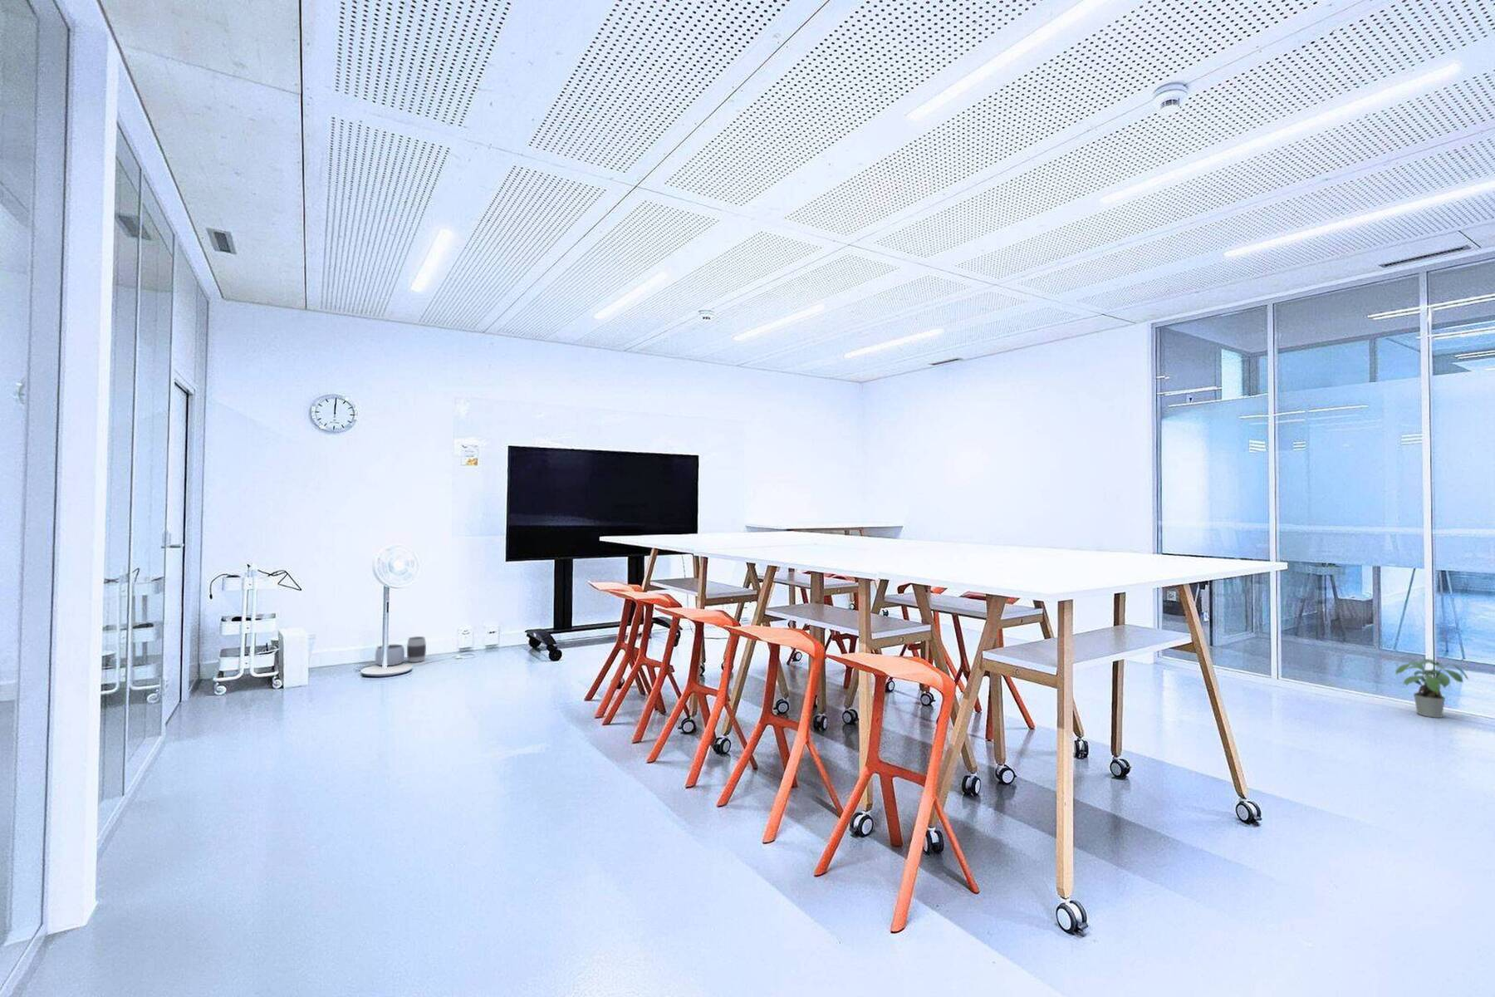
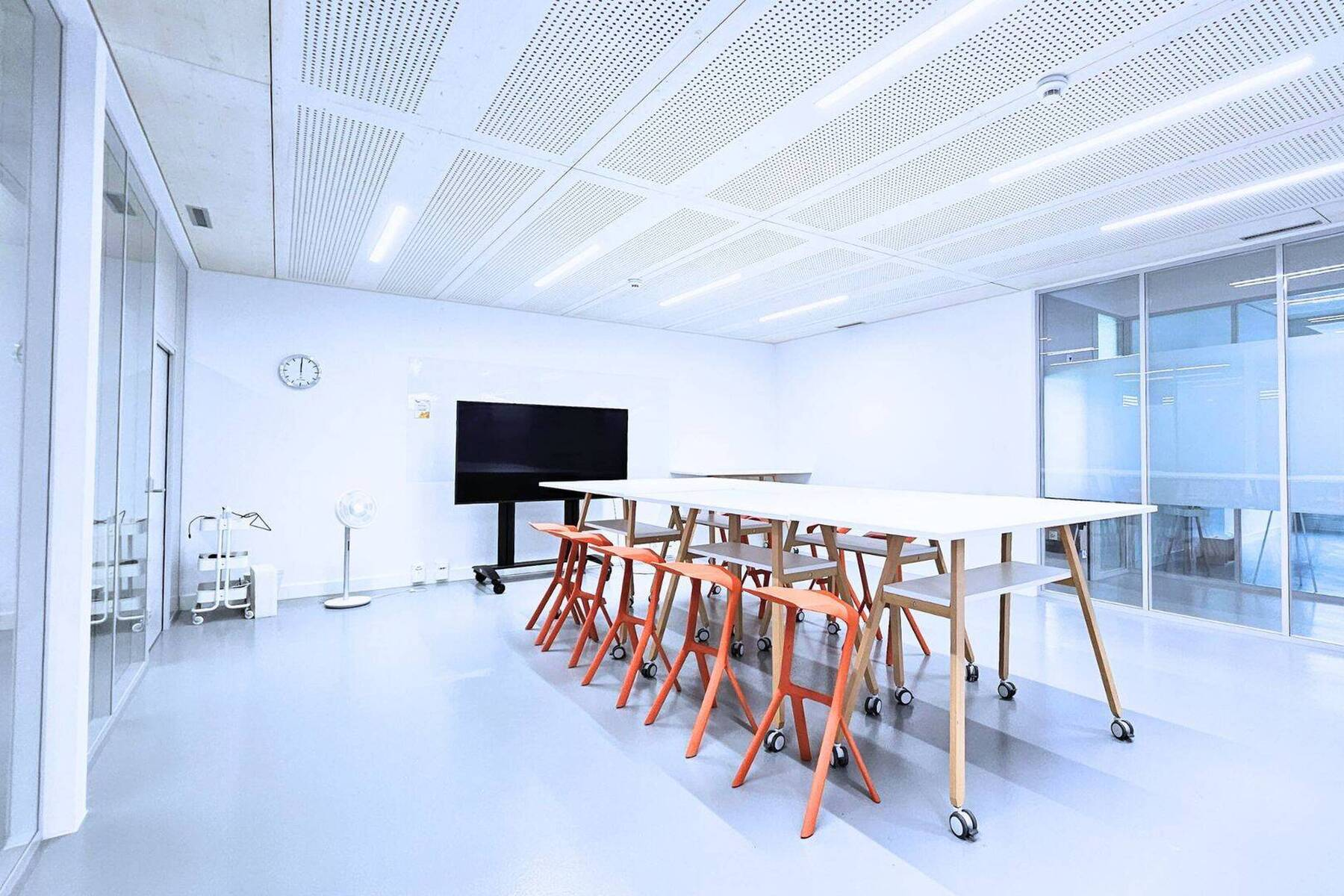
- potted plant [1395,658,1469,719]
- waste basket [375,635,427,667]
